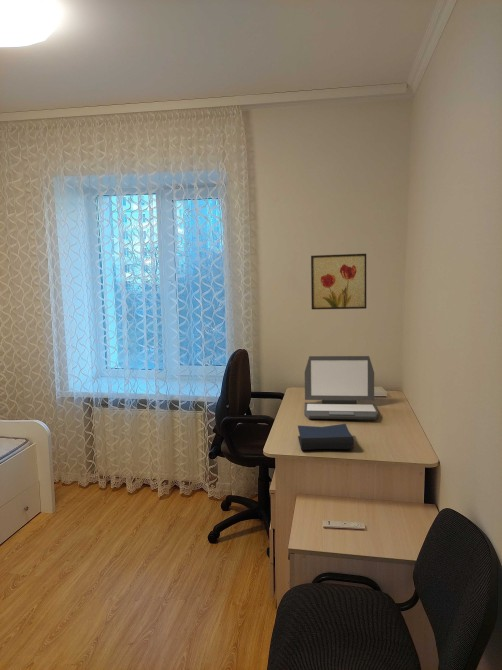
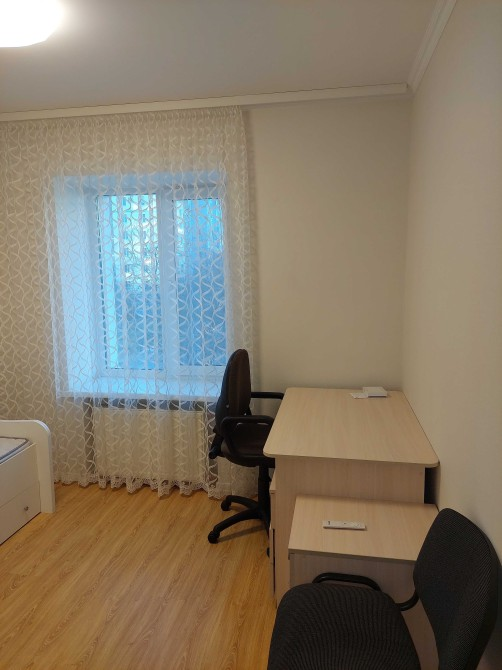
- wall art [310,253,367,310]
- hardback book [297,423,355,451]
- laptop [303,355,379,421]
